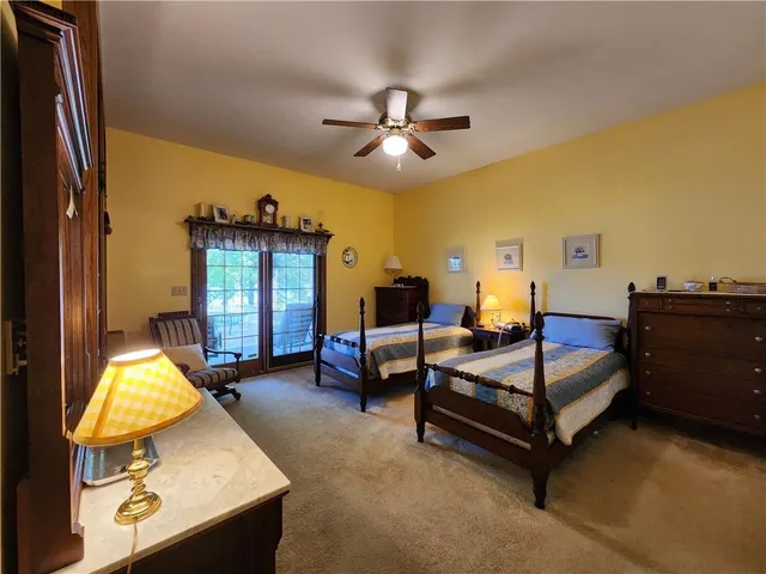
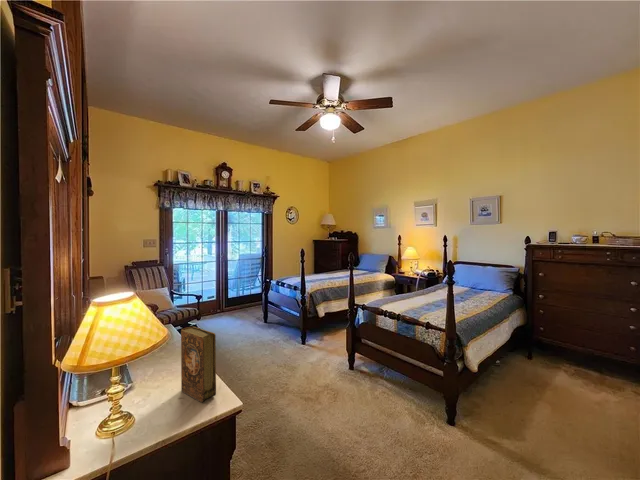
+ book [180,326,217,403]
